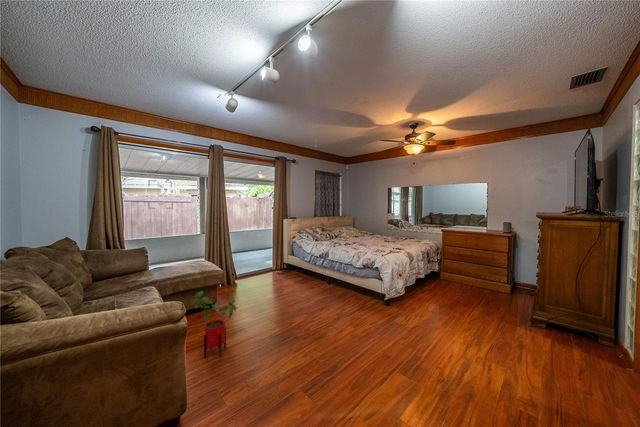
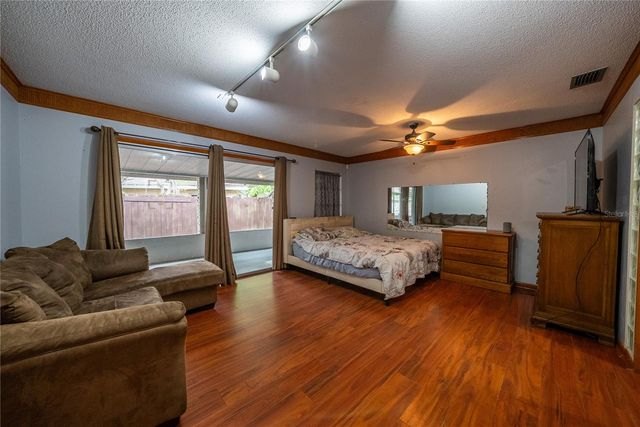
- house plant [191,290,237,358]
